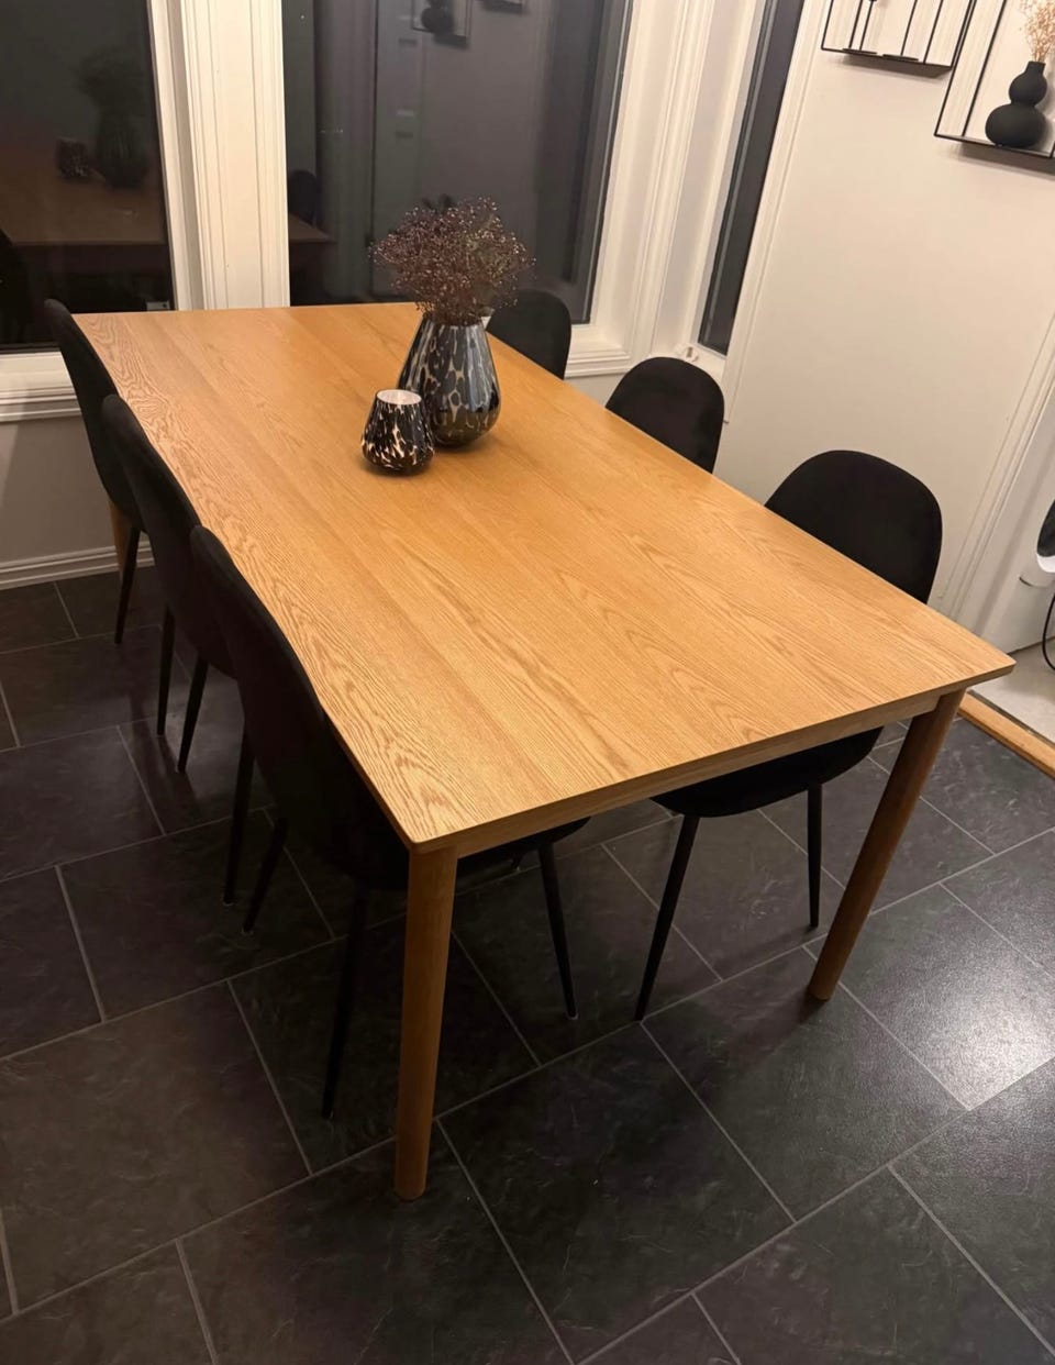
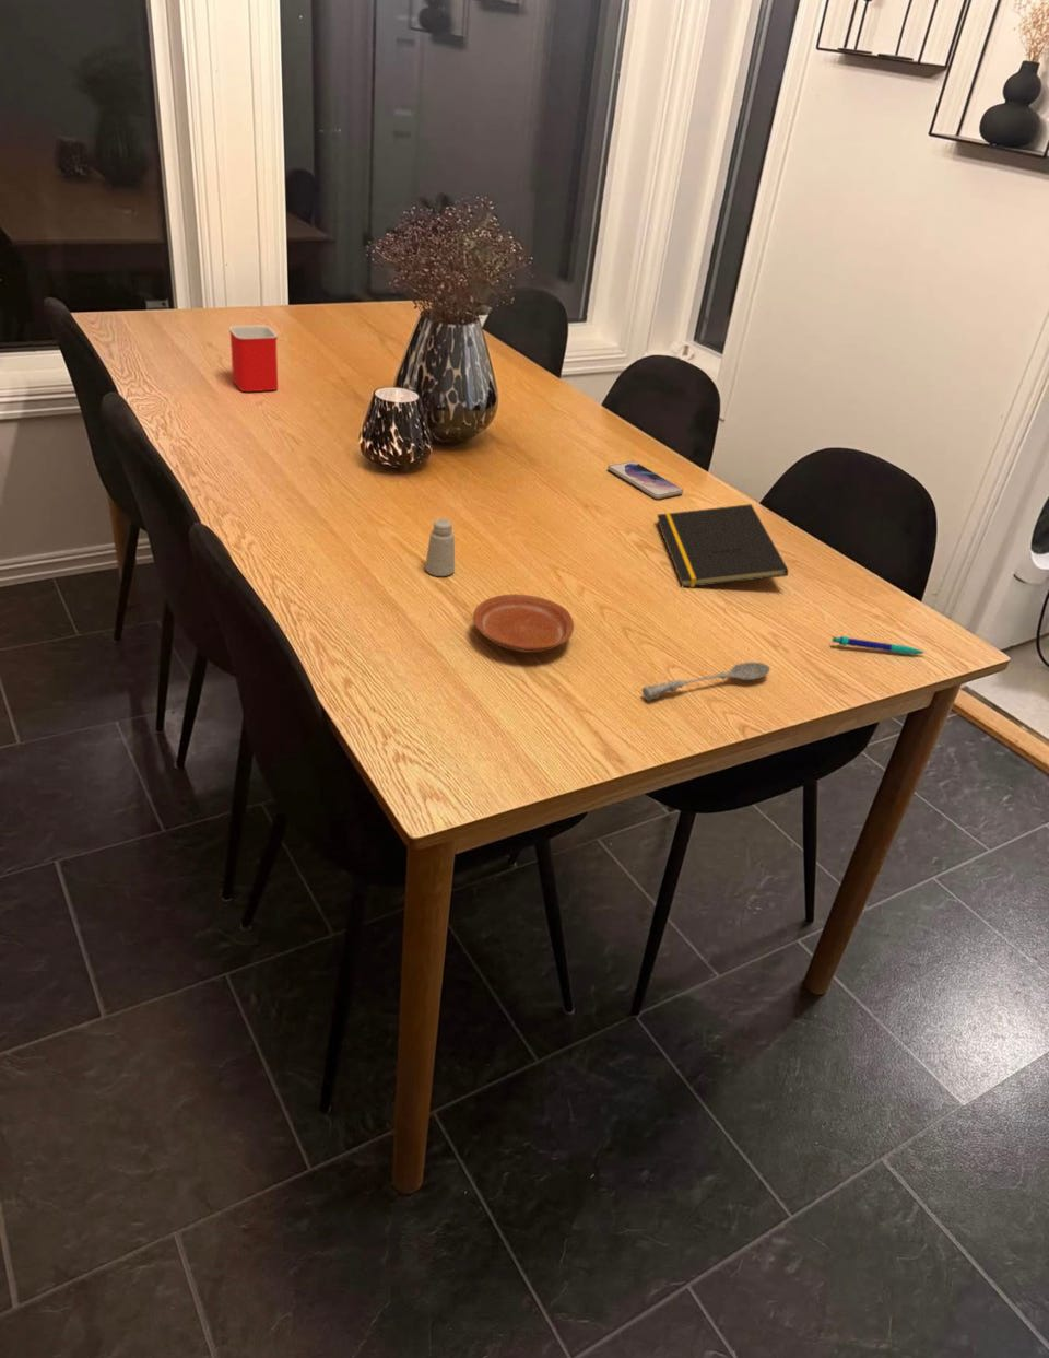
+ pen [832,635,926,655]
+ plate [472,593,575,654]
+ saltshaker [424,517,456,578]
+ smartphone [606,461,684,500]
+ notepad [656,503,789,589]
+ soupspoon [641,661,771,702]
+ mug [227,324,279,392]
